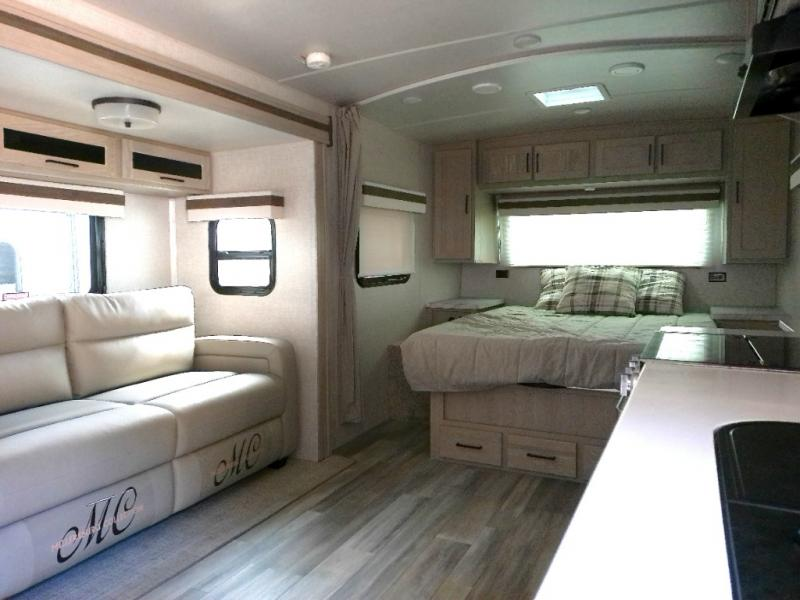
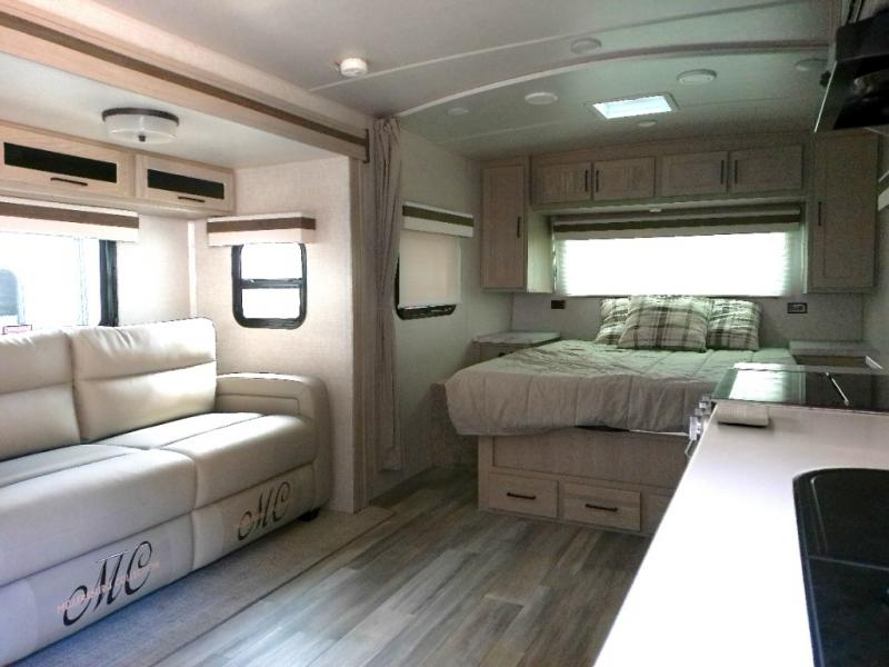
+ washcloth [715,402,770,427]
